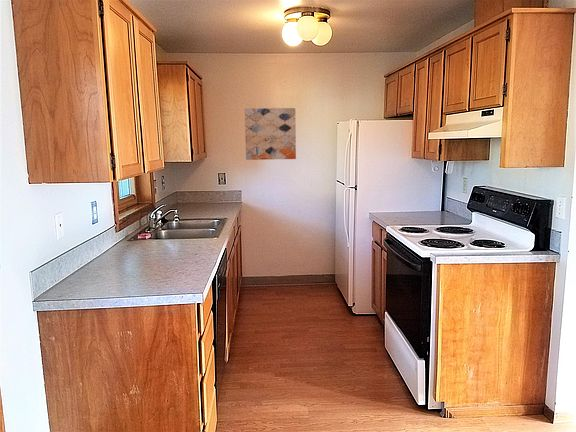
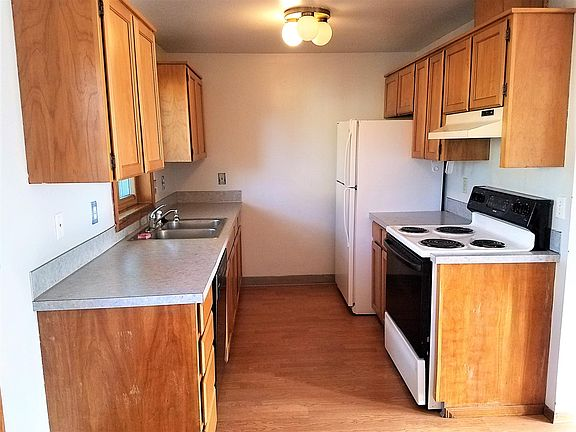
- wall art [244,107,297,161]
